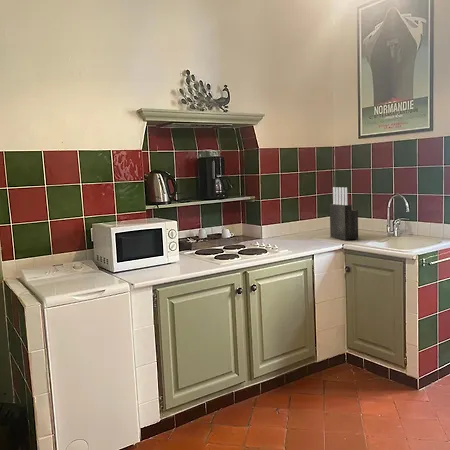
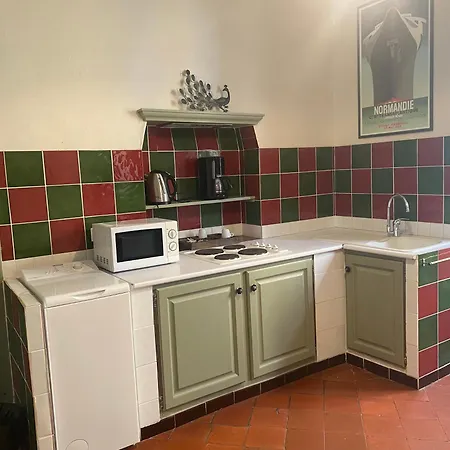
- knife block [329,186,359,241]
